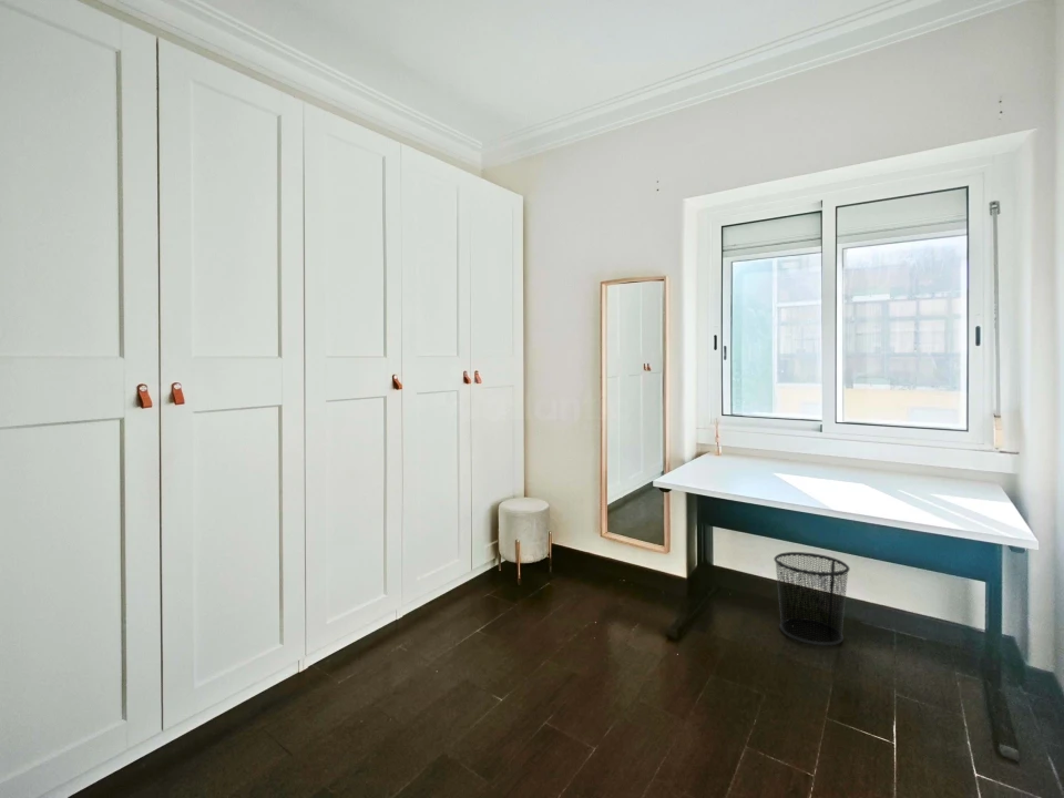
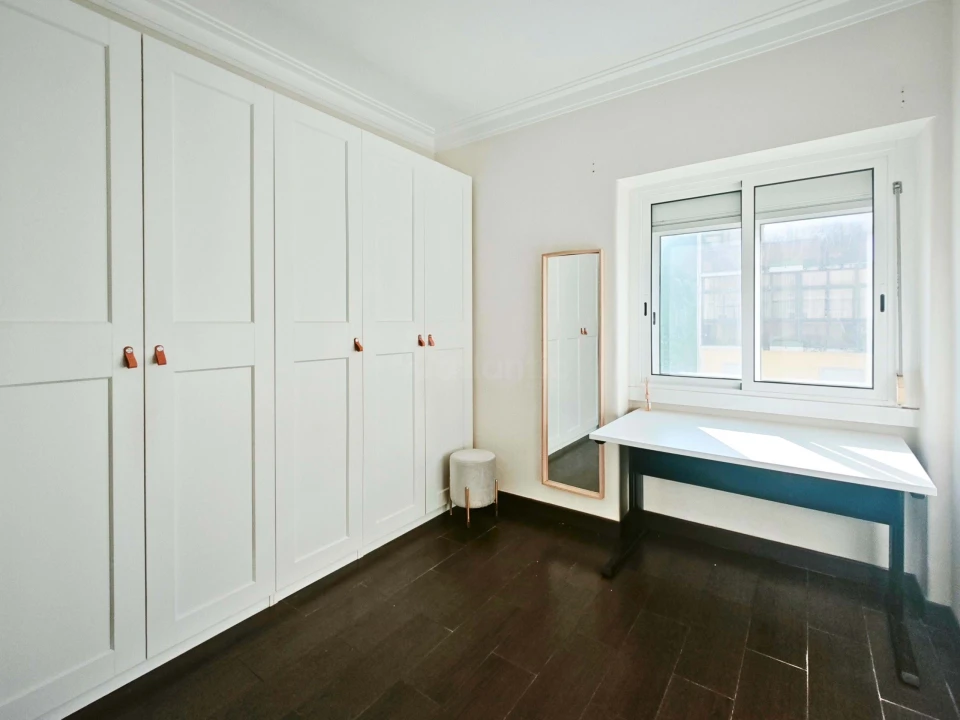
- waste bin [773,551,851,646]
